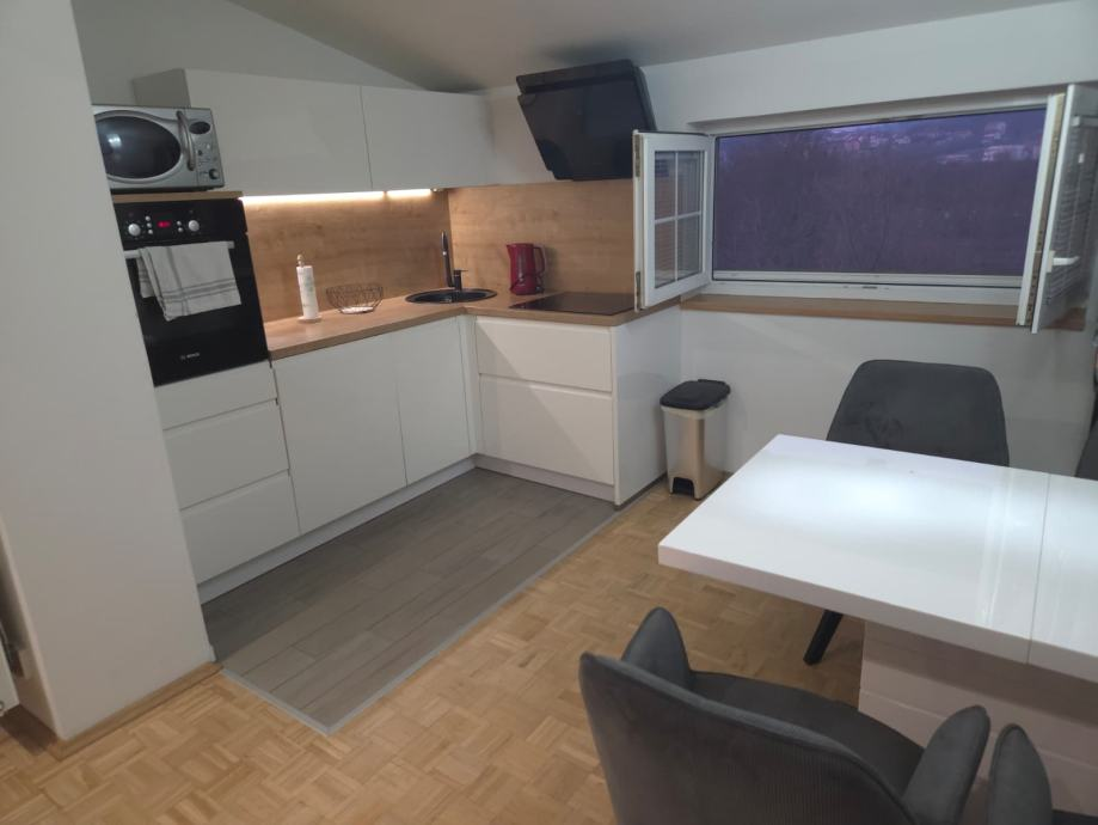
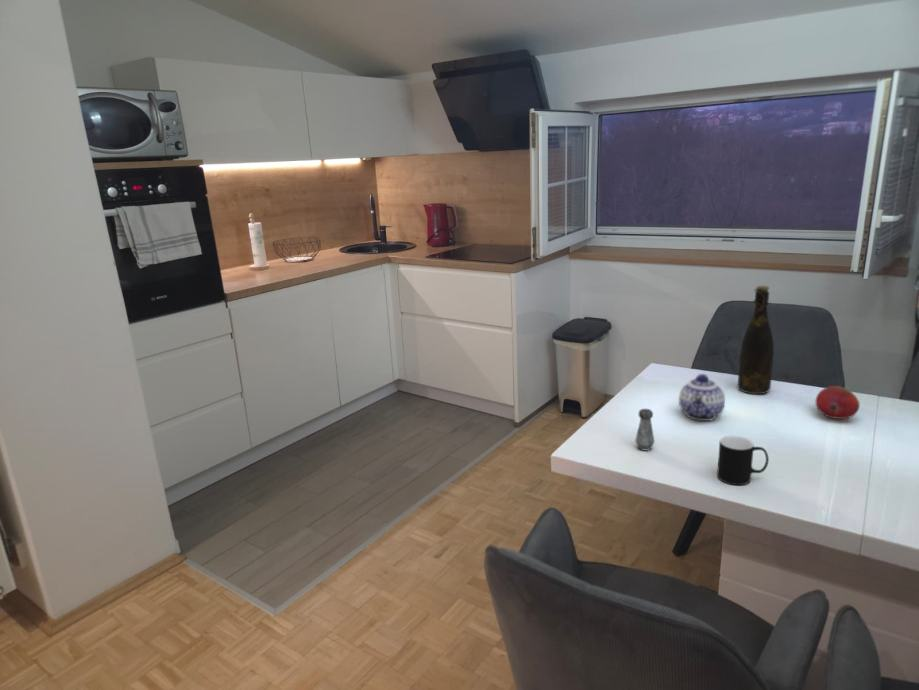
+ salt shaker [634,408,655,451]
+ teapot [678,373,726,422]
+ fruit [815,385,861,420]
+ bottle [737,285,775,395]
+ cup [716,435,770,486]
